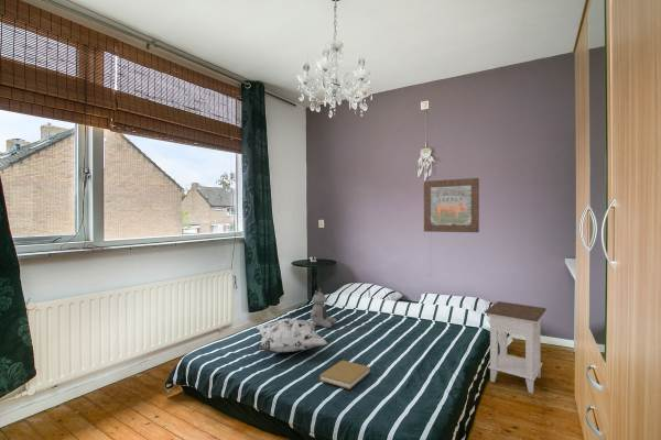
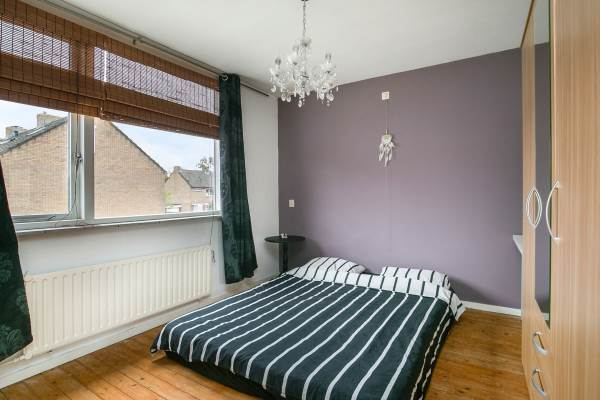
- nightstand [484,300,548,395]
- teddy bear [310,288,337,329]
- wall art [423,177,480,233]
- book [318,359,370,391]
- decorative pillow [256,318,328,353]
